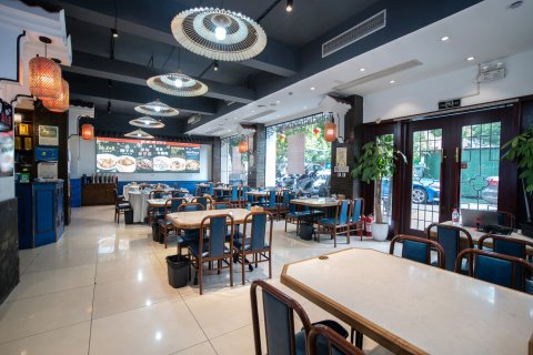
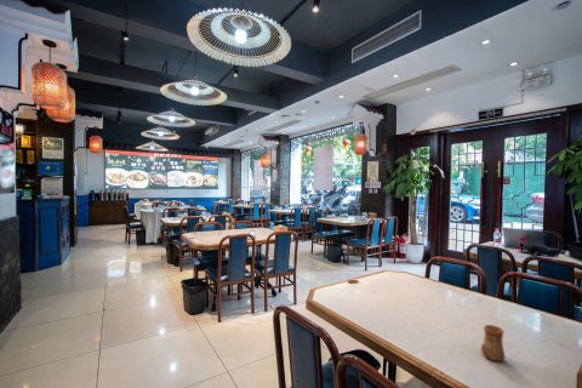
+ cup [480,324,507,363]
